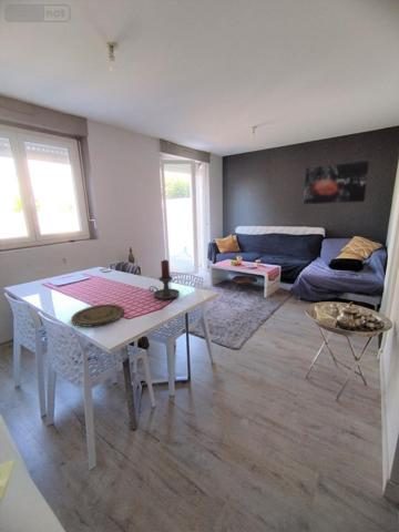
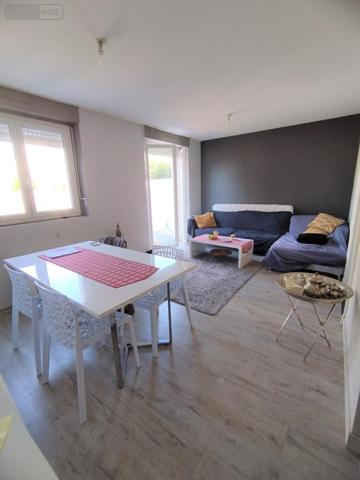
- wall art [303,160,370,205]
- plate [71,303,125,328]
- candle holder [147,259,181,300]
